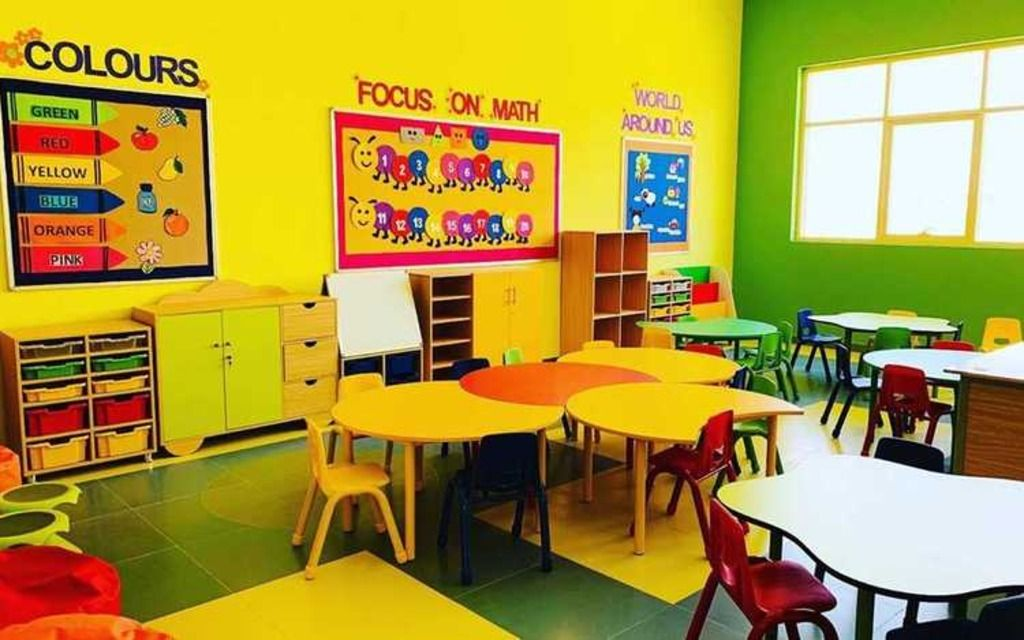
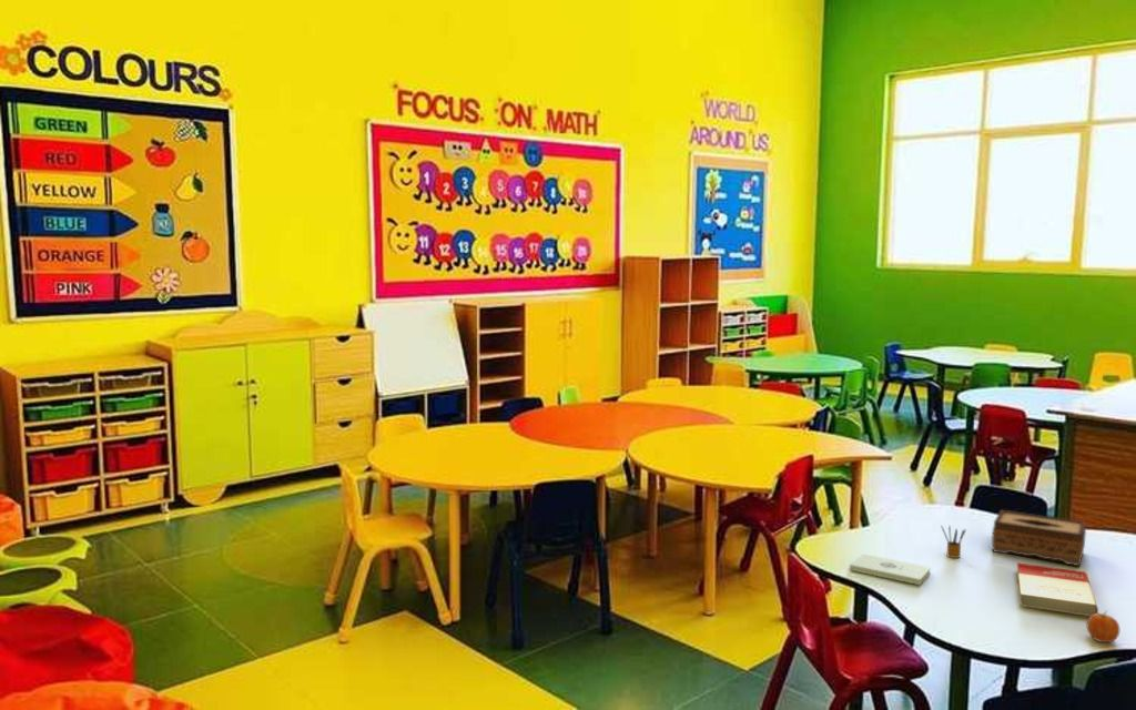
+ pencil box [940,524,967,559]
+ notepad [849,554,932,586]
+ tissue box [991,509,1087,567]
+ apple [1086,610,1120,643]
+ book [1016,561,1099,617]
